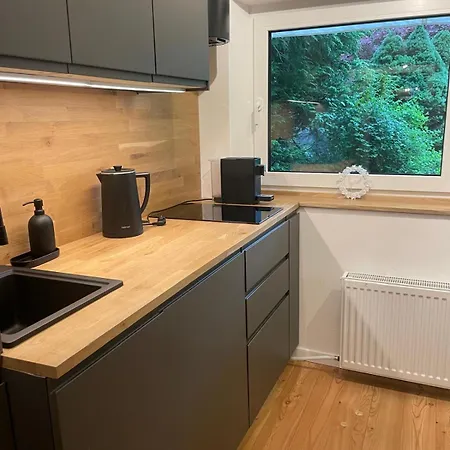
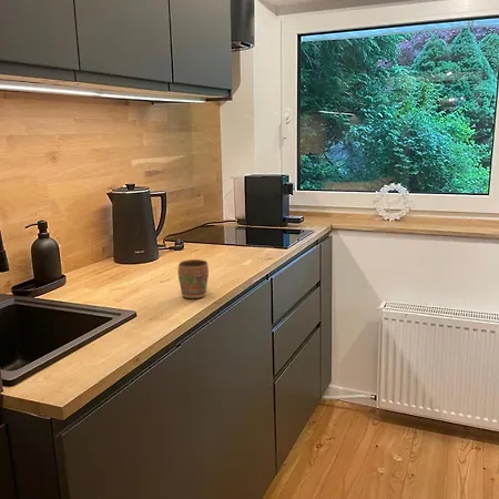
+ mug [177,258,210,299]
